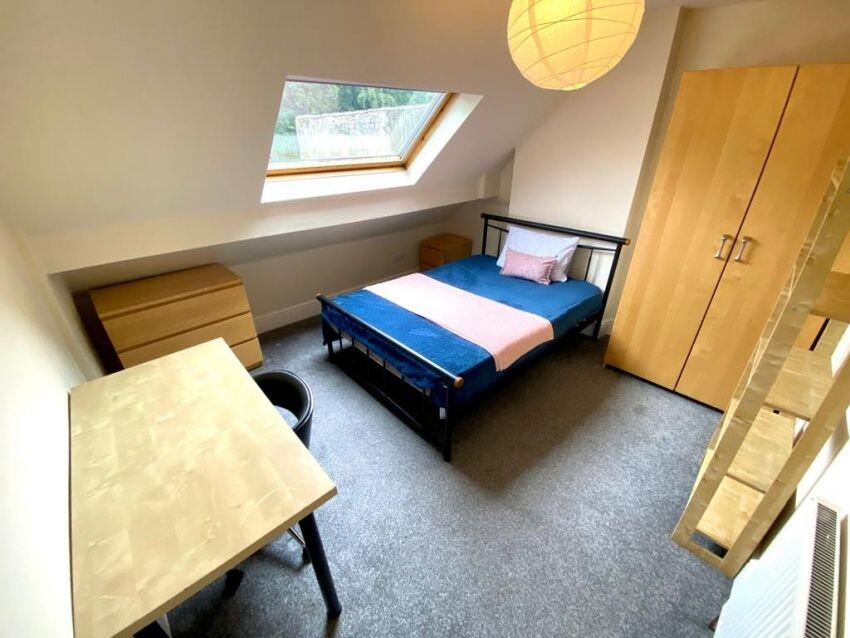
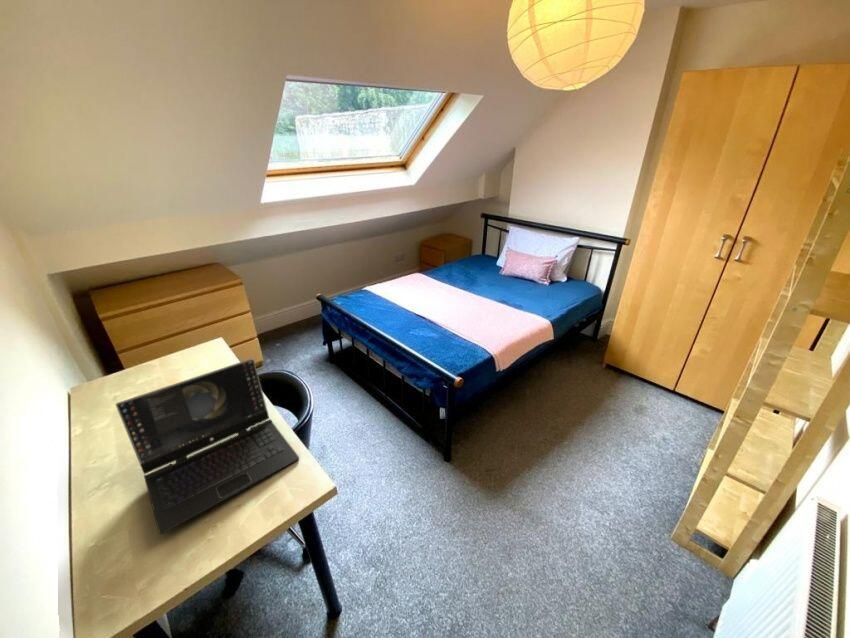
+ laptop [115,357,300,535]
